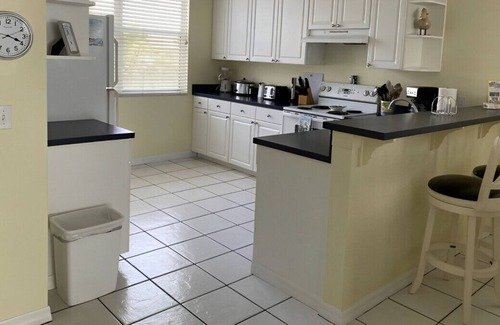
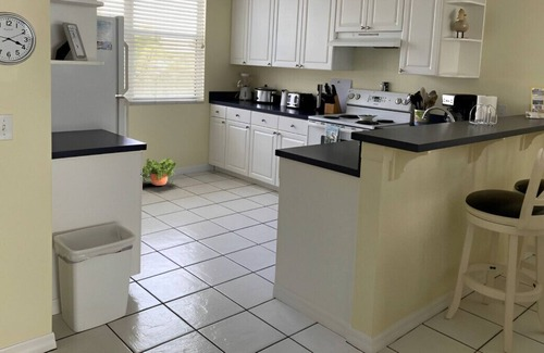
+ potted plant [141,156,178,187]
